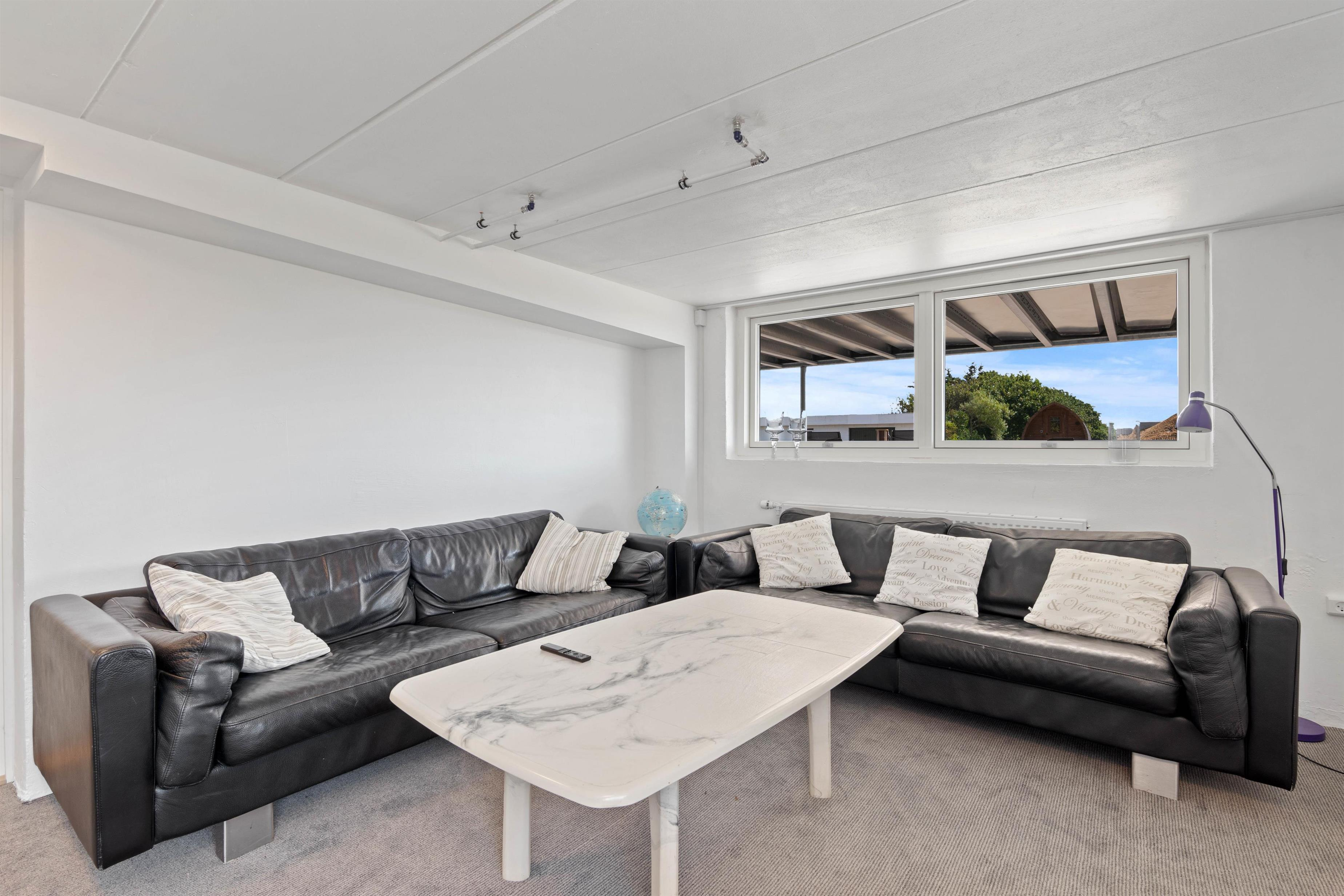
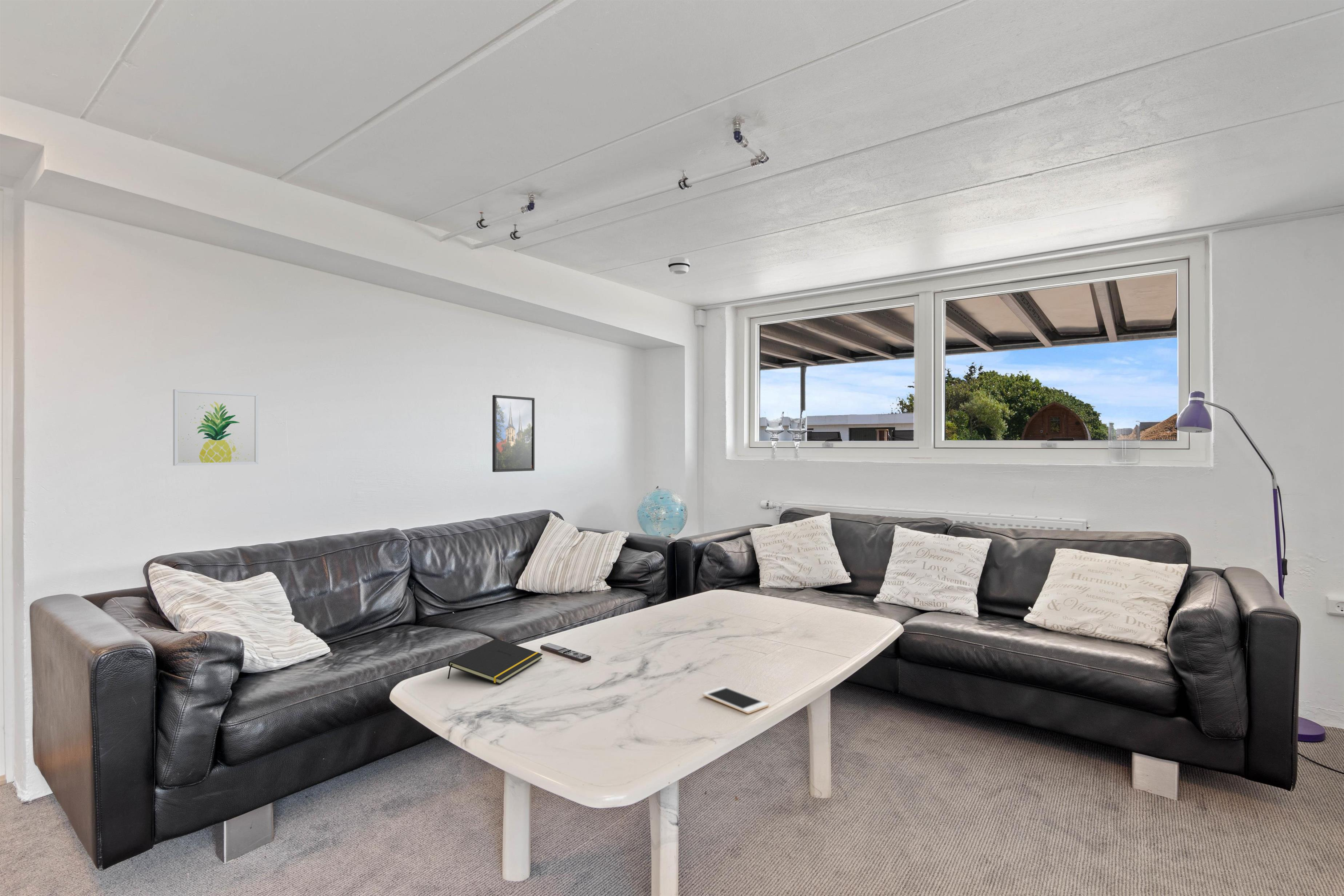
+ wall art [173,389,259,466]
+ smoke detector [668,257,691,275]
+ notepad [447,639,543,685]
+ cell phone [703,686,769,714]
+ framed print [492,395,535,472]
